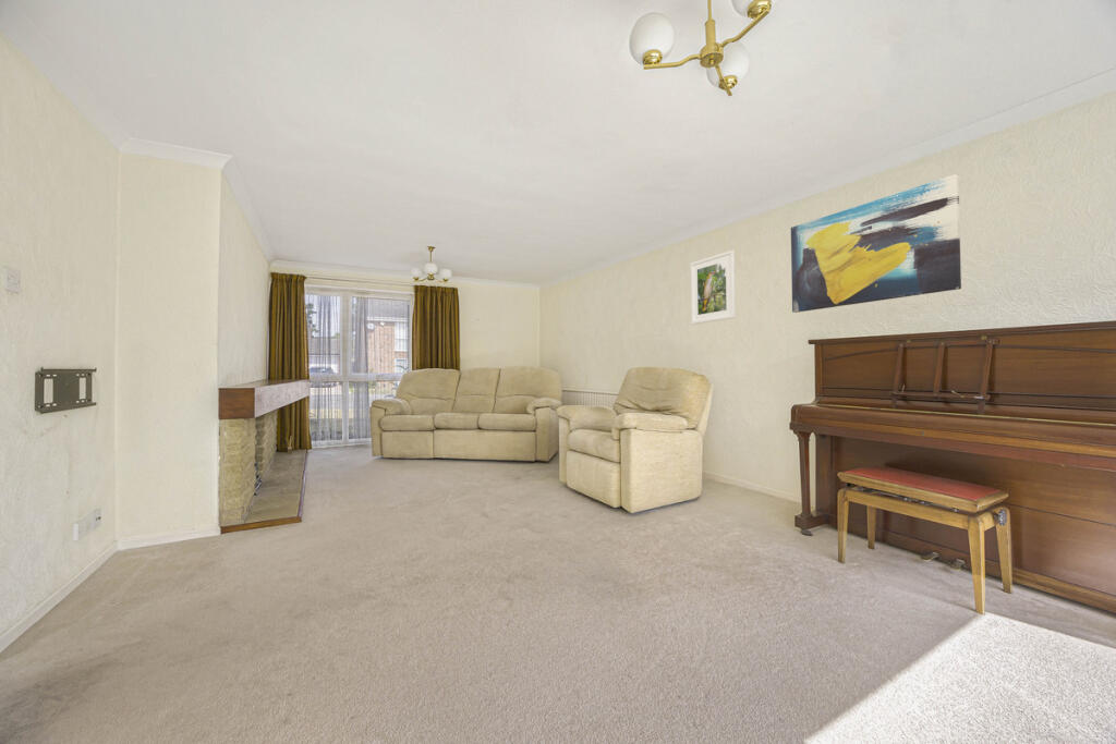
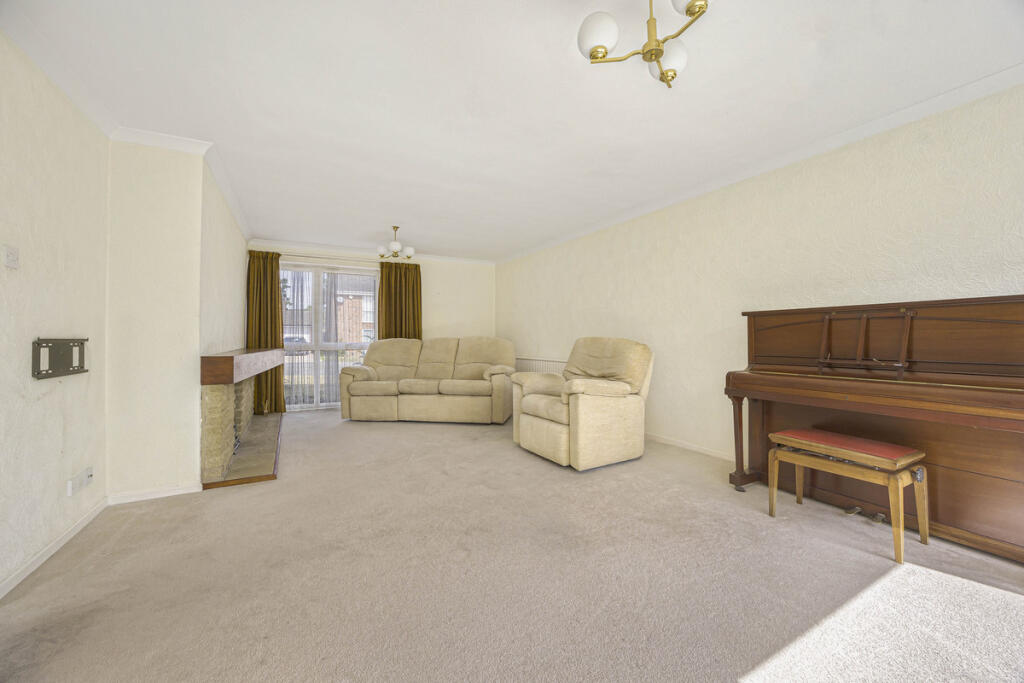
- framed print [690,249,737,325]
- wall art [790,173,962,314]
